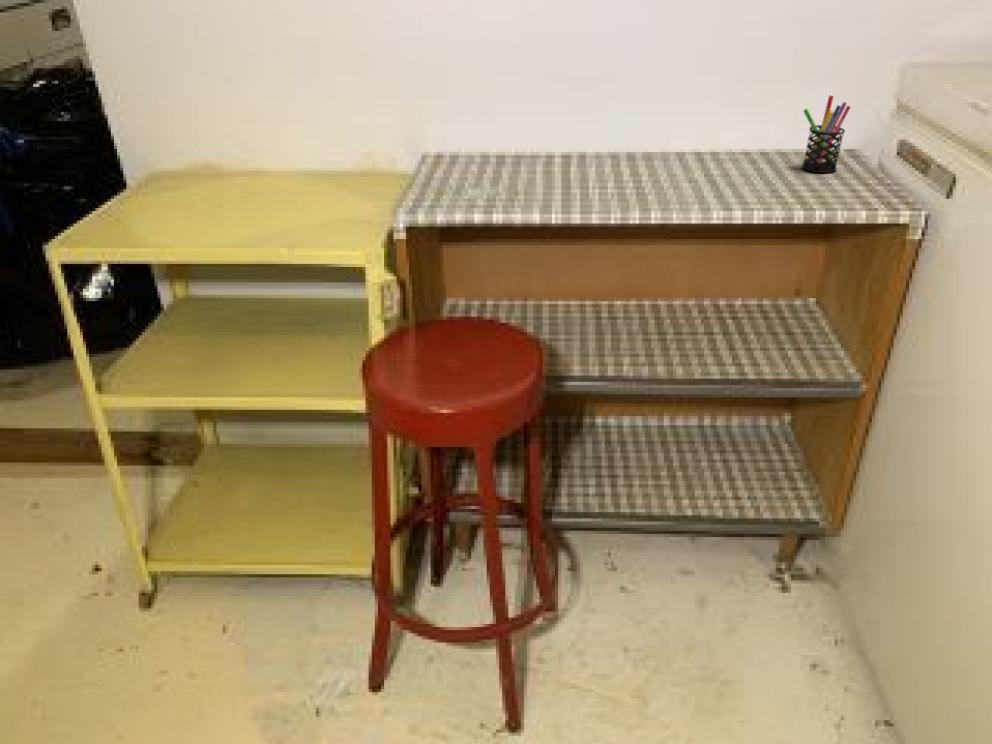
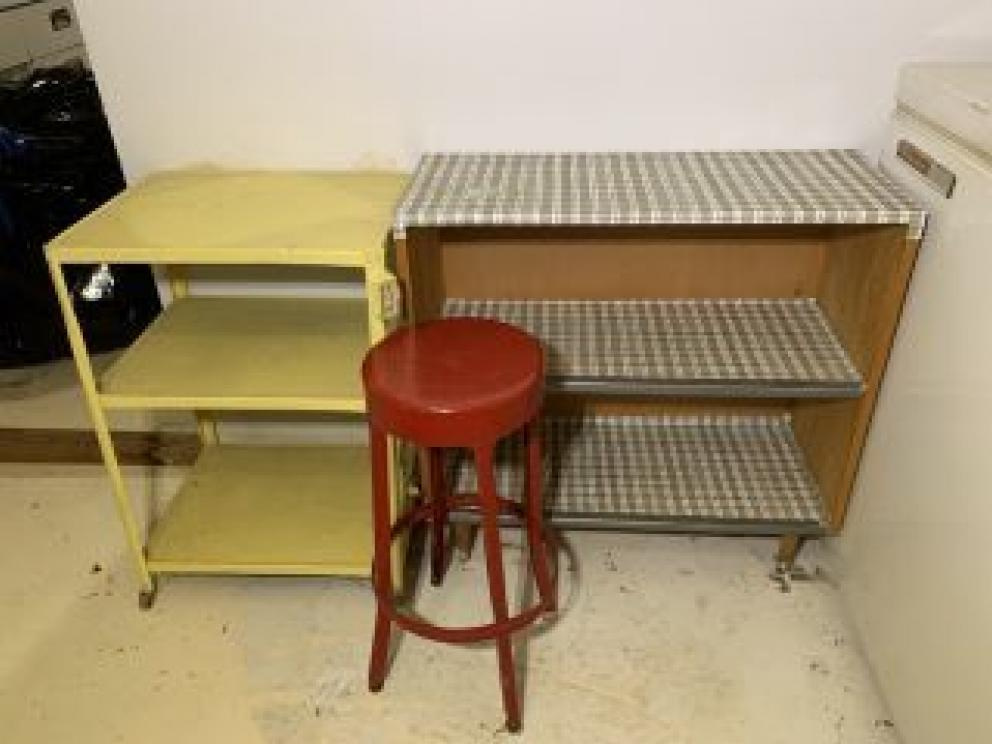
- pen holder [801,94,852,174]
